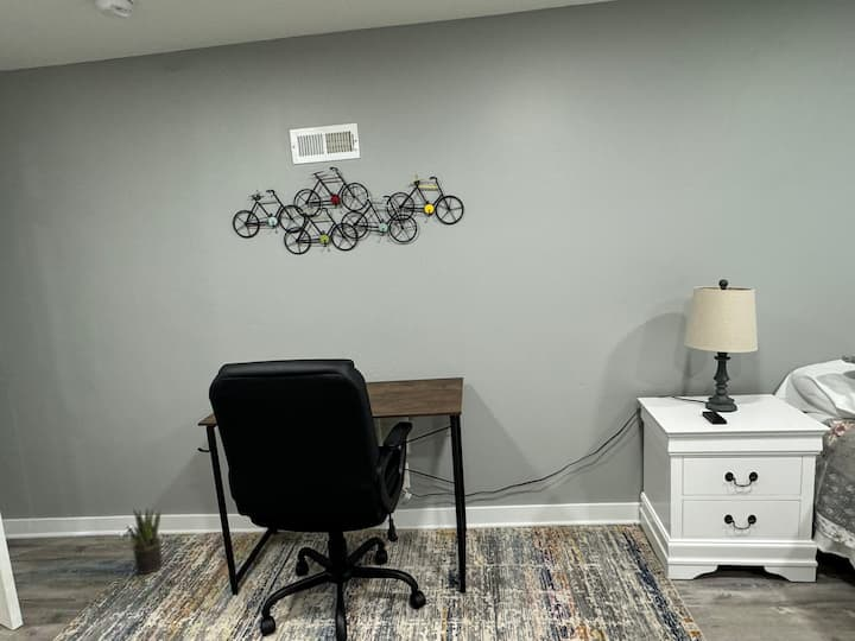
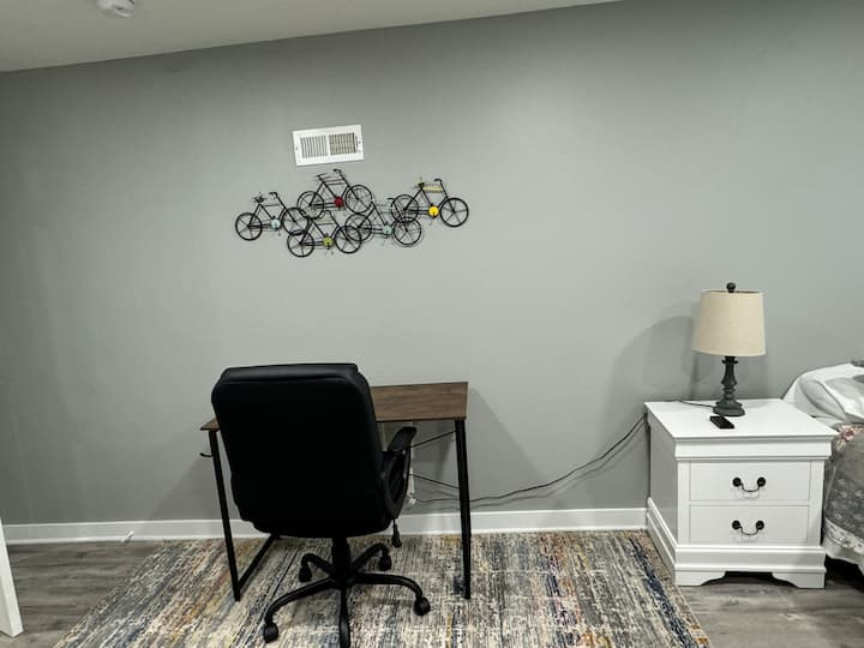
- potted plant [126,507,164,576]
